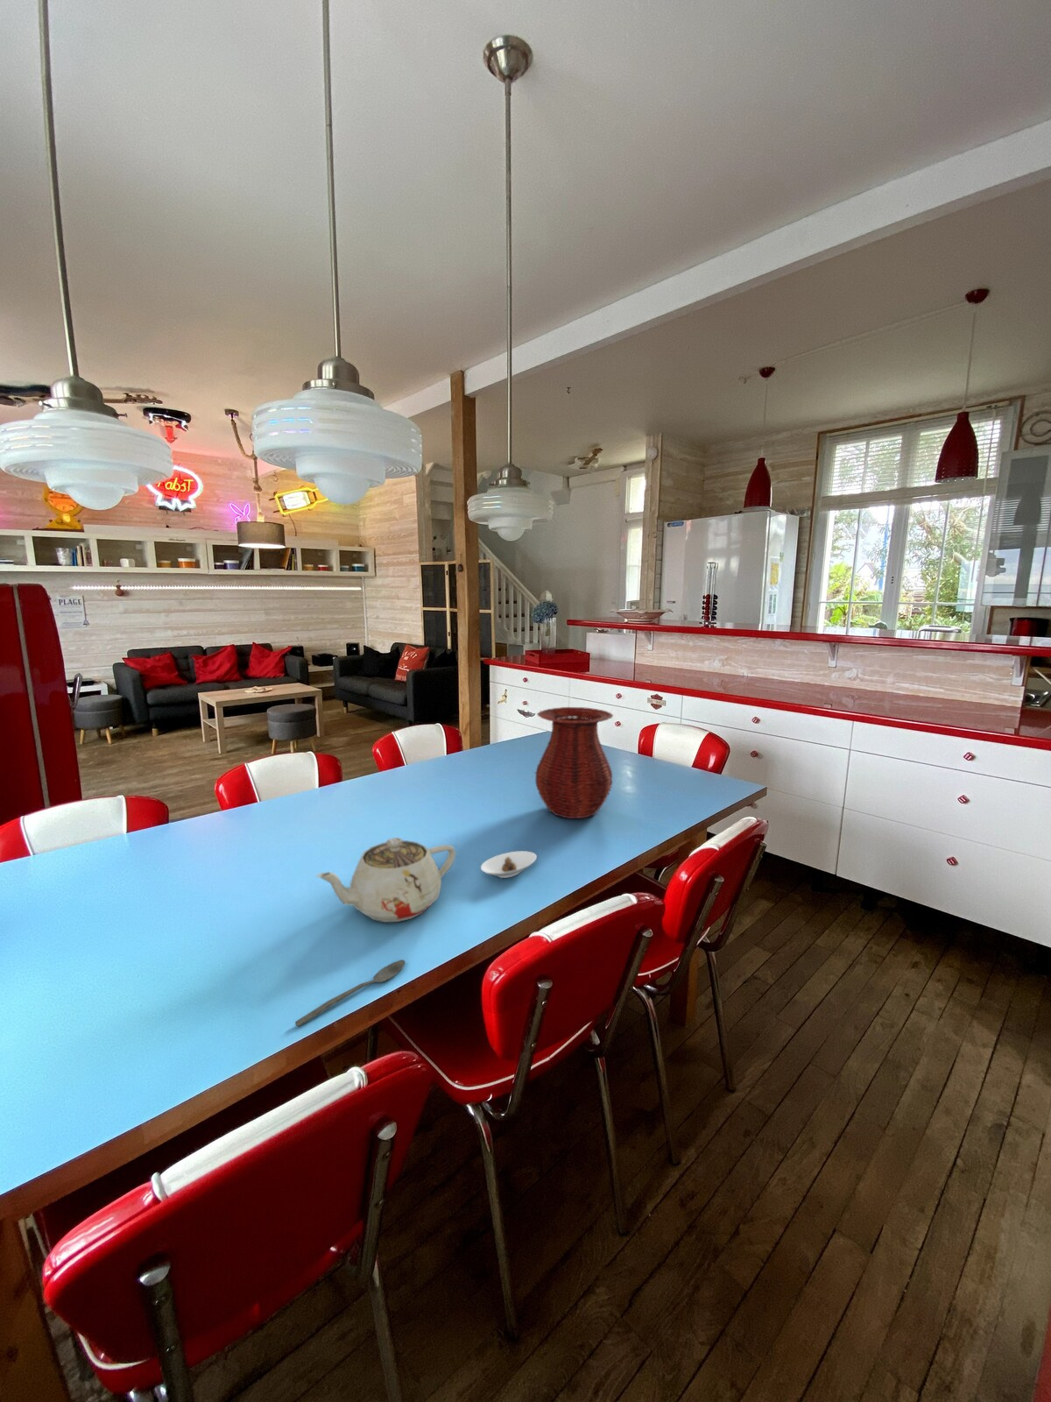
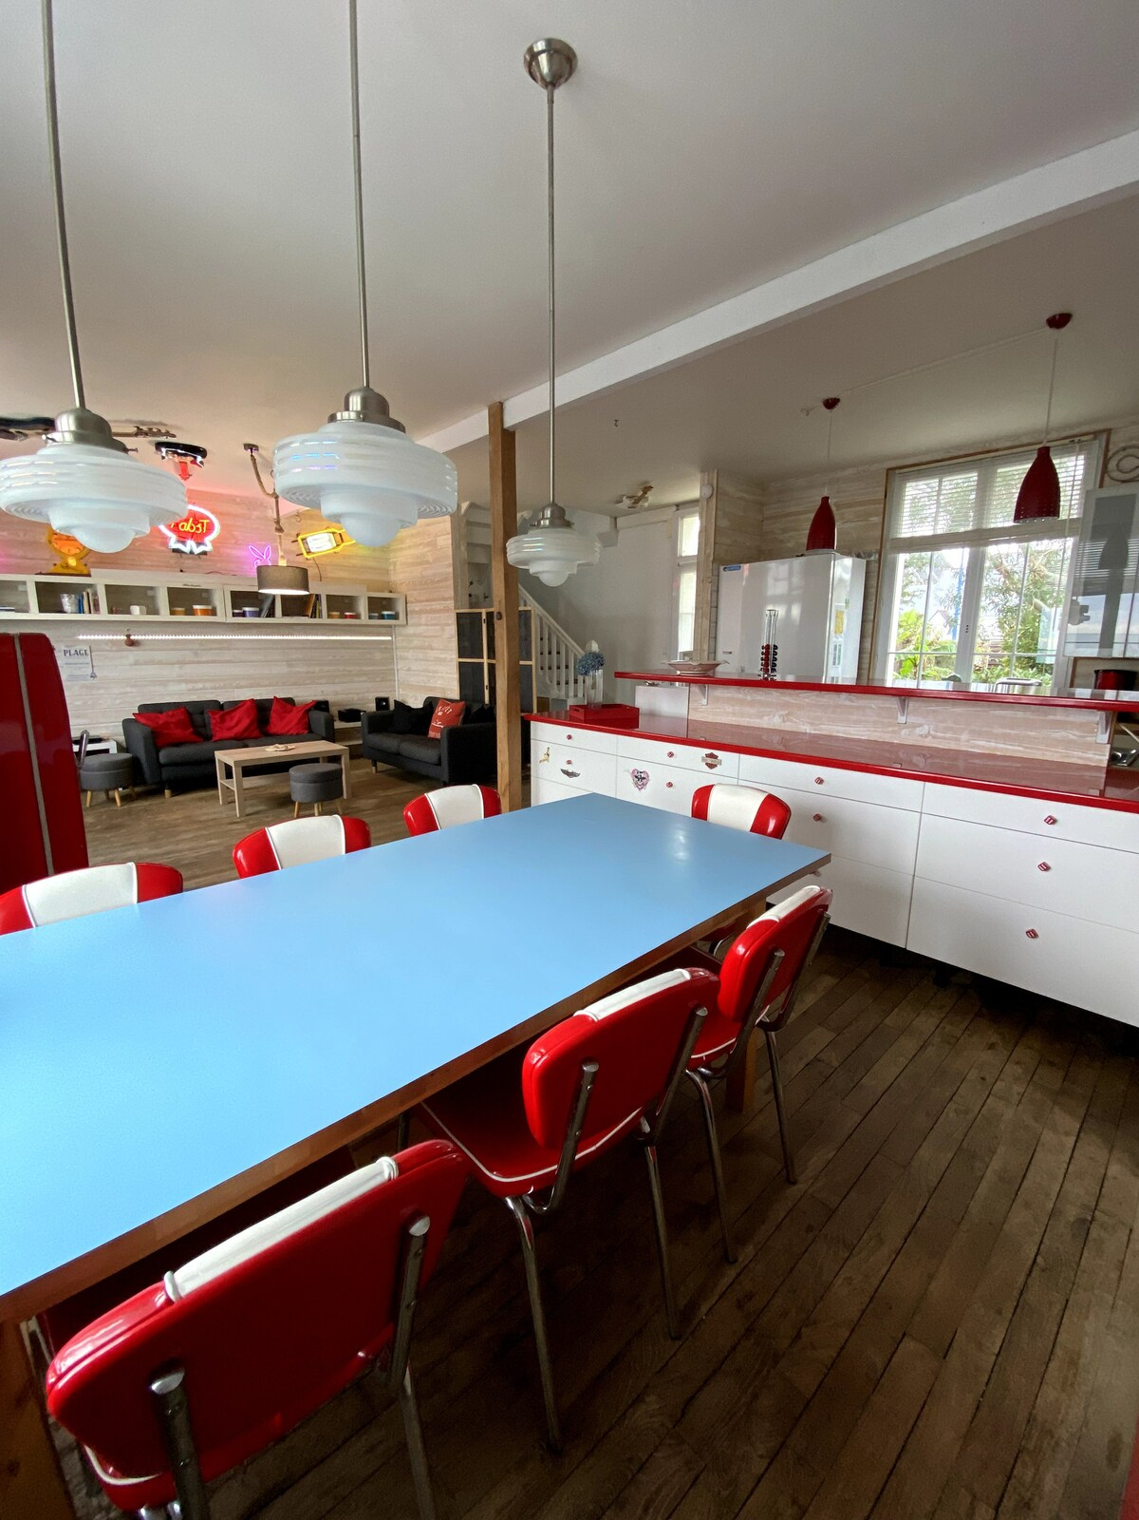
- saucer [480,850,538,879]
- spoon [295,958,405,1027]
- vase [534,707,614,819]
- teapot [316,837,456,923]
